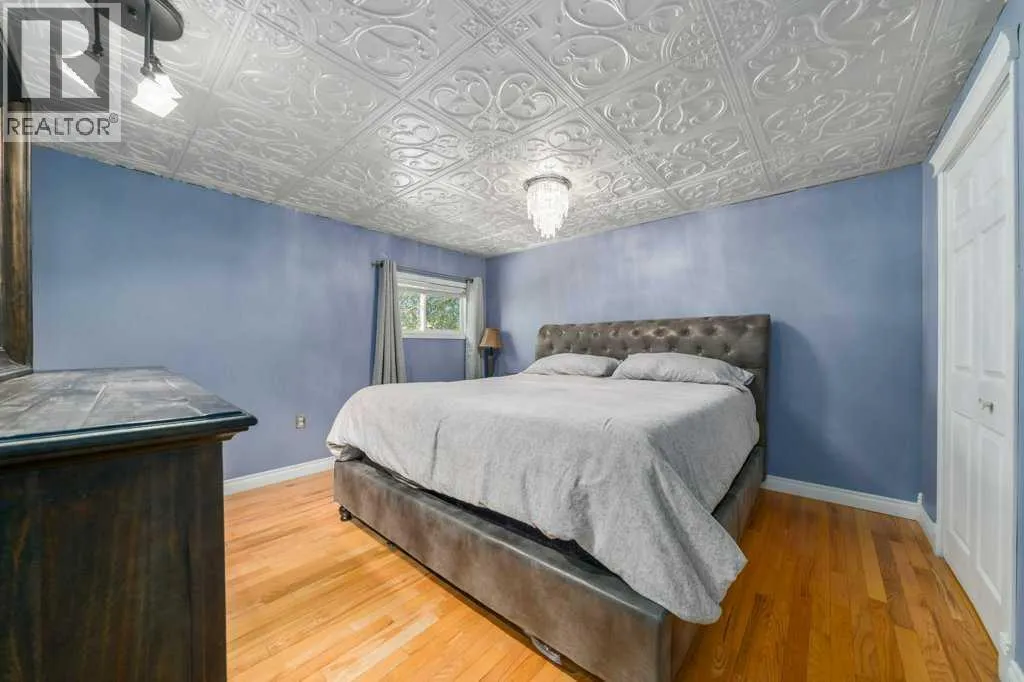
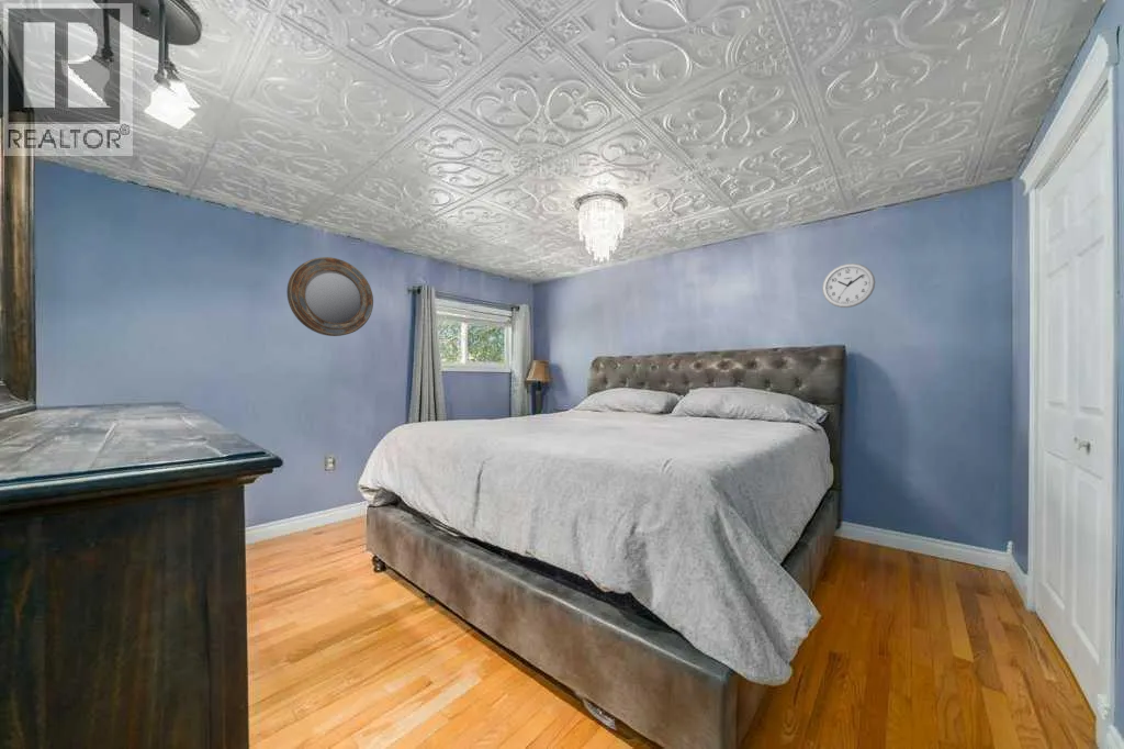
+ wall clock [821,262,876,309]
+ home mirror [286,256,374,337]
